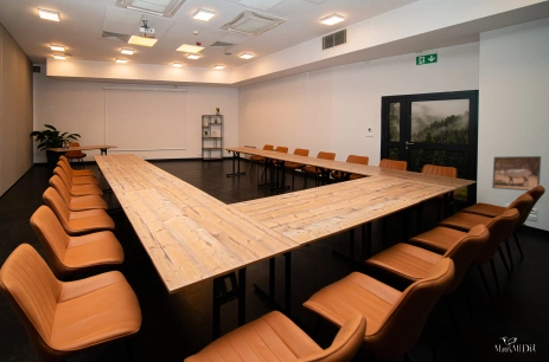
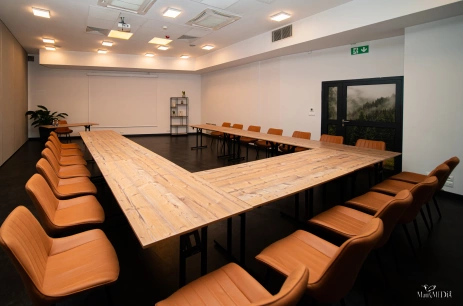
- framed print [491,155,542,192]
